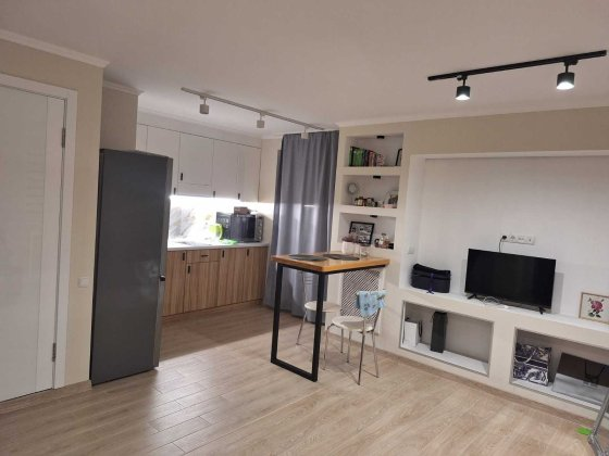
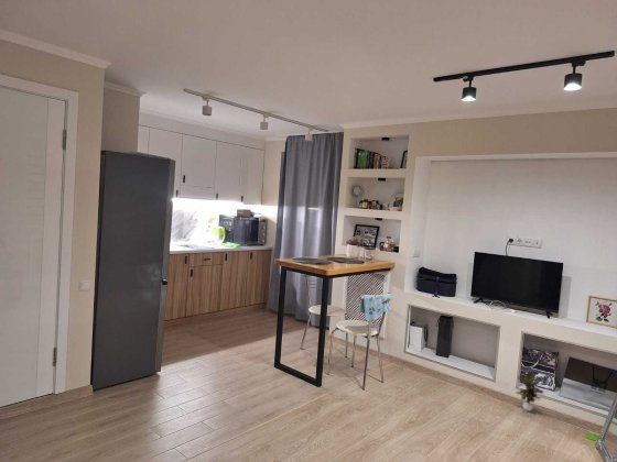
+ potted plant [516,369,545,413]
